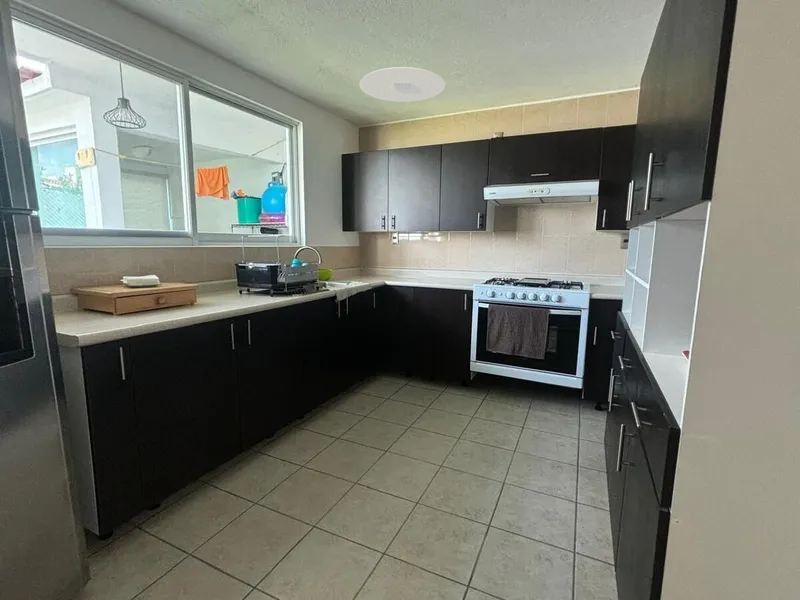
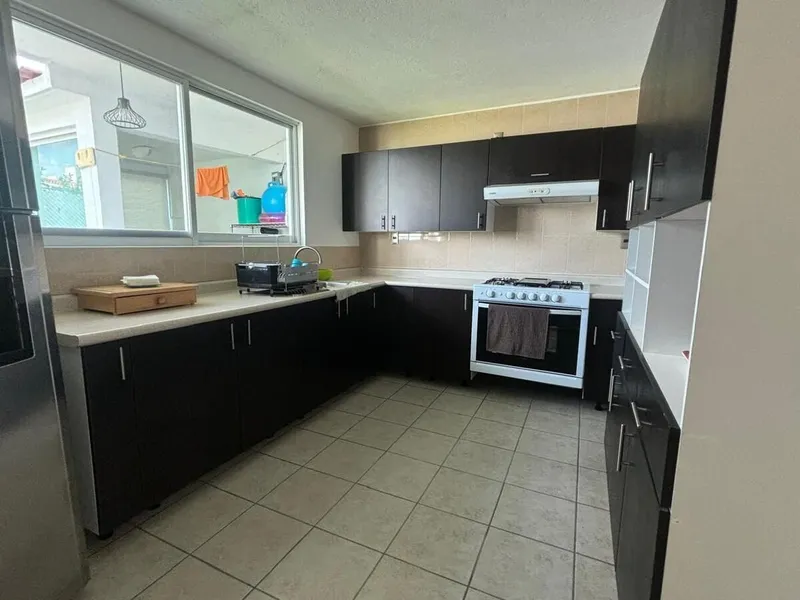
- ceiling light [359,66,446,103]
